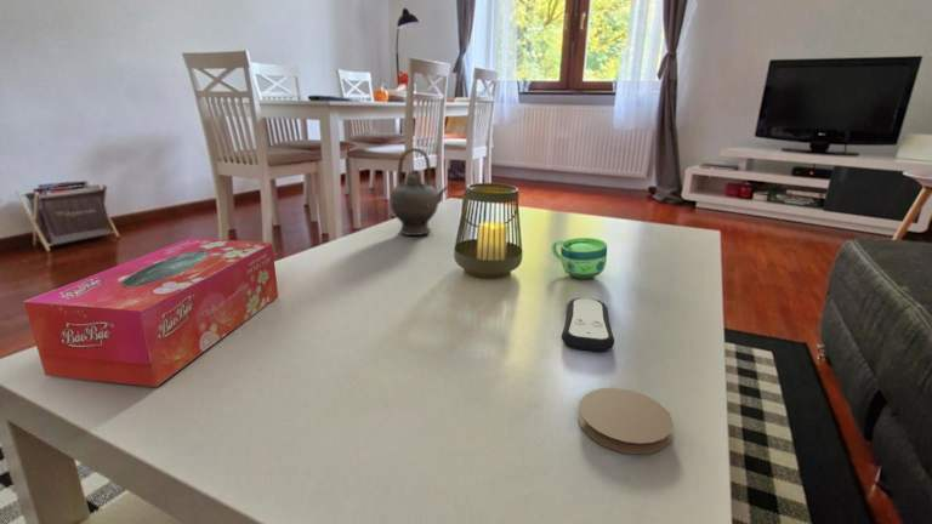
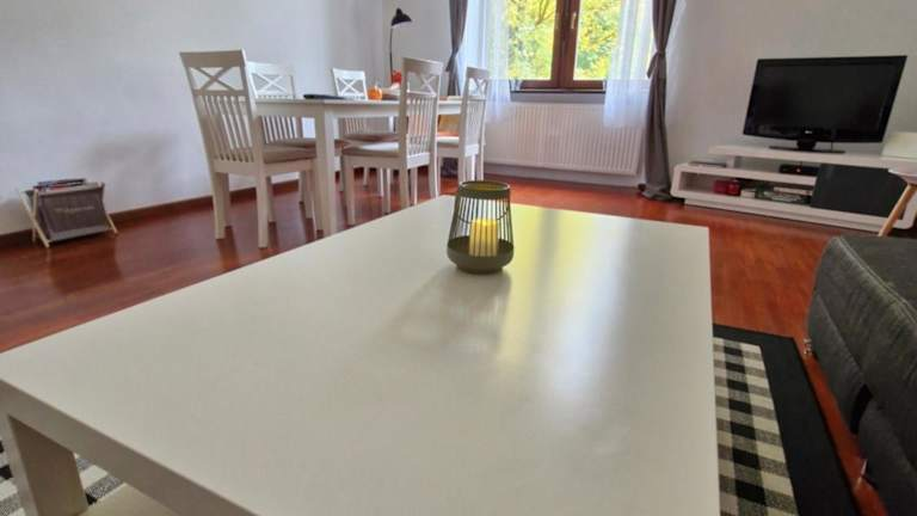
- teapot [388,147,451,237]
- coaster [576,387,675,456]
- tissue box [23,237,279,388]
- remote control [561,297,615,353]
- cup [550,237,608,279]
